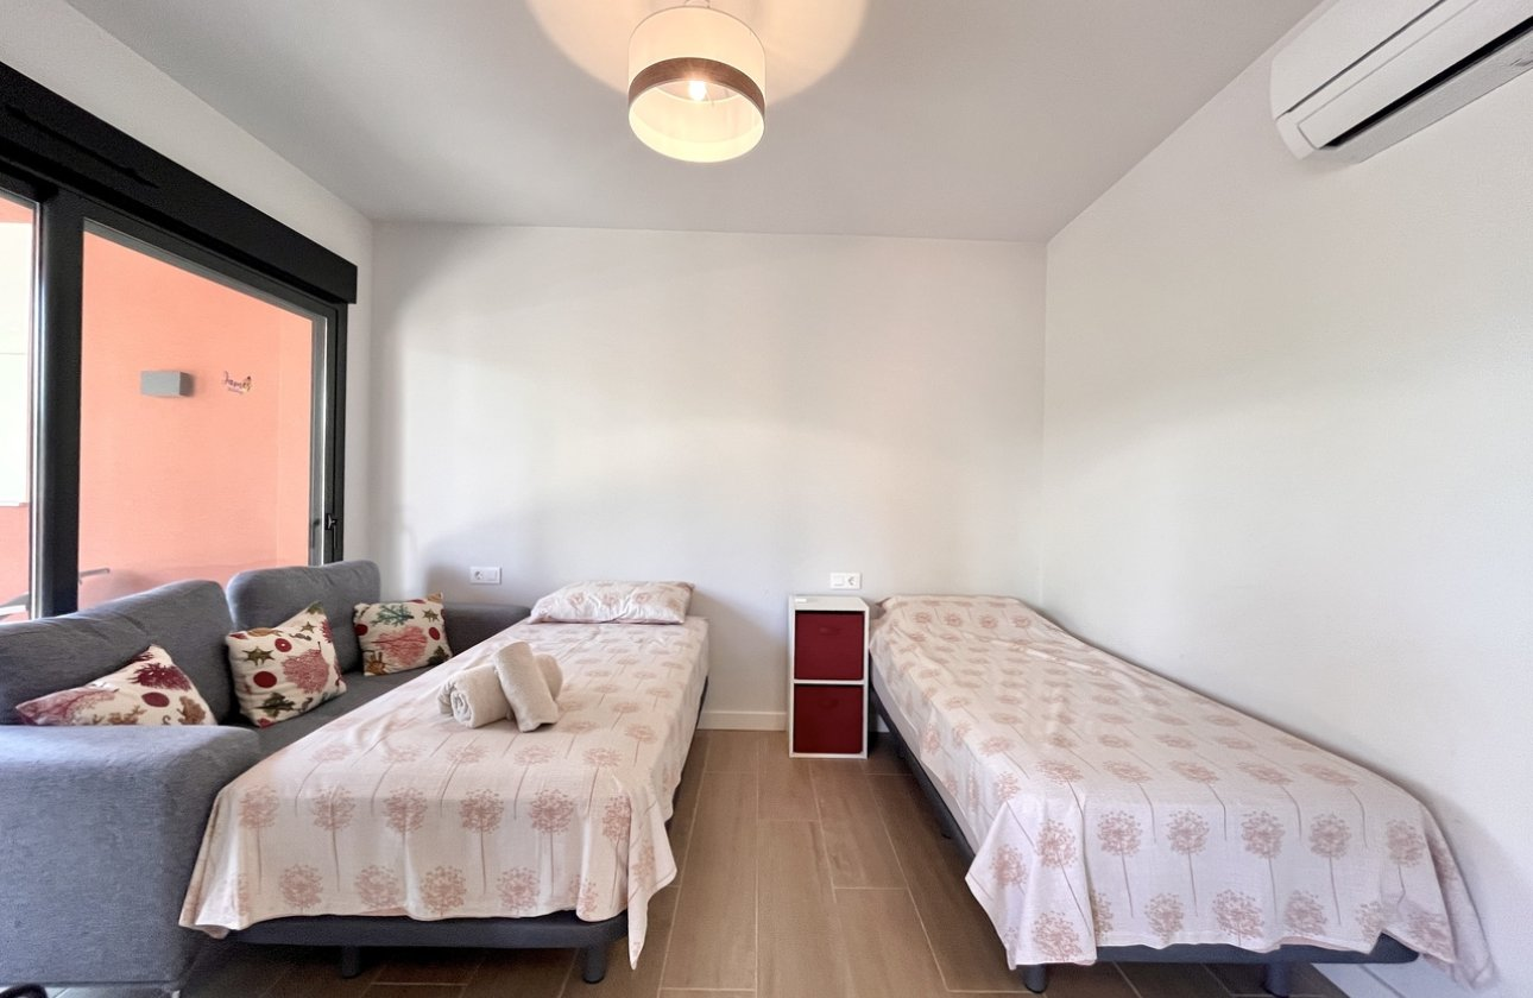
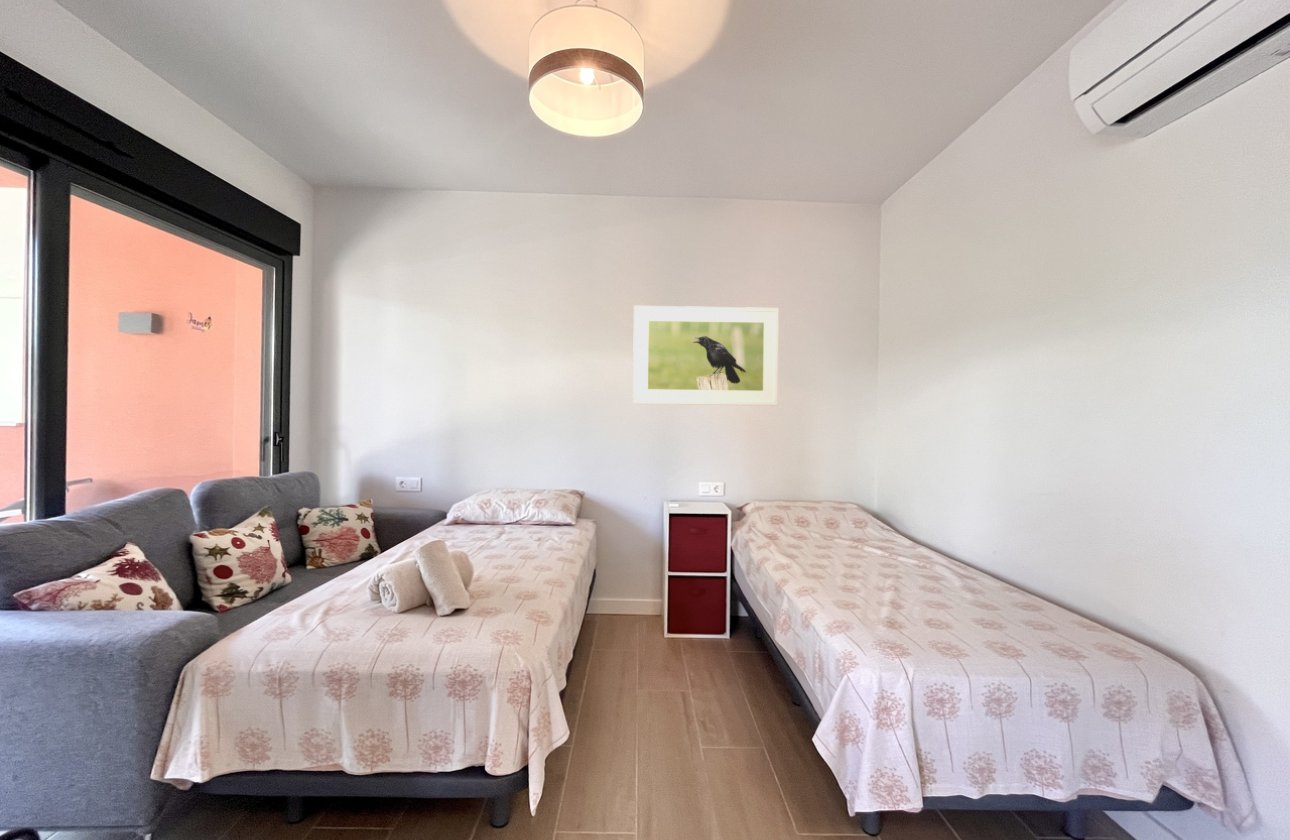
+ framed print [632,305,780,407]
